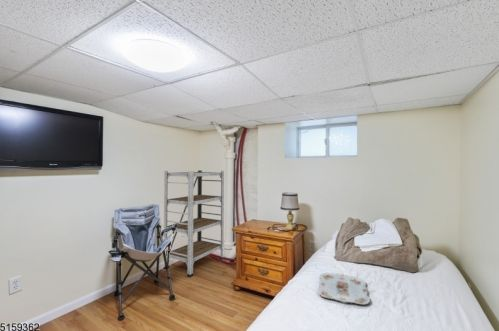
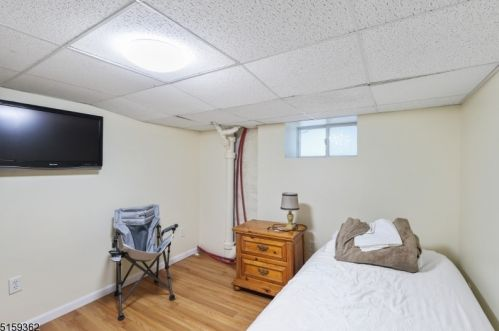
- serving tray [317,272,371,306]
- shelving unit [162,169,225,278]
